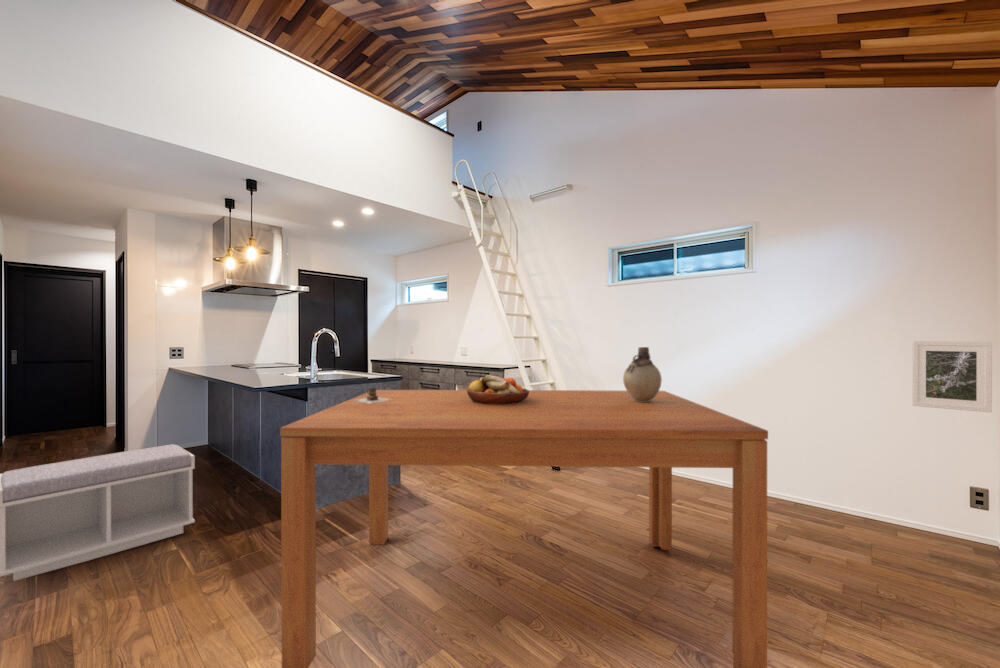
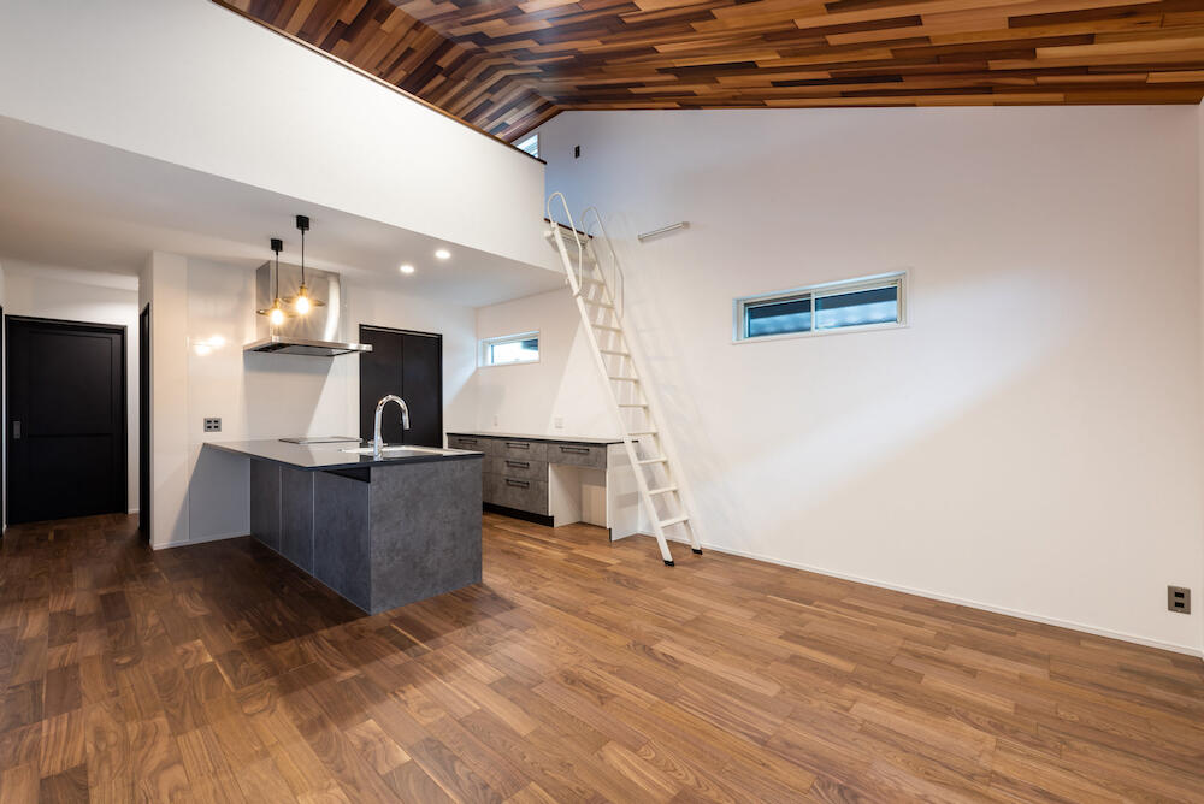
- vase [622,346,663,402]
- bench [0,443,196,582]
- teapot [353,385,391,403]
- dining table [279,389,769,668]
- fruit bowl [467,374,529,404]
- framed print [911,340,993,413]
